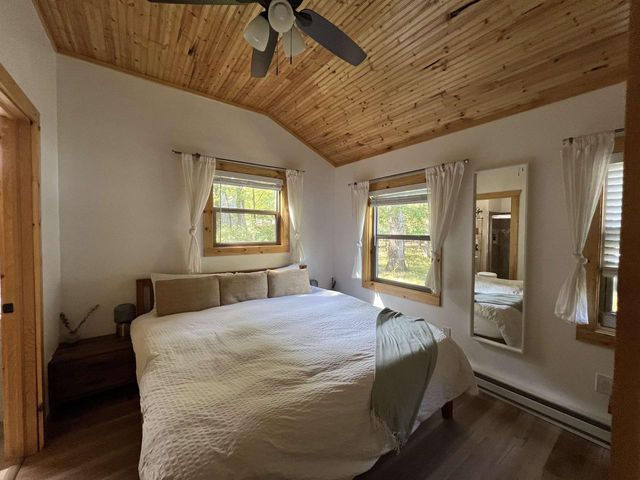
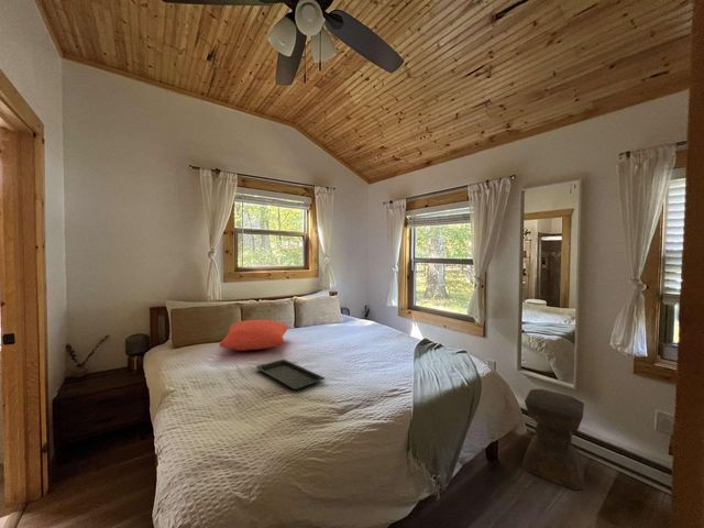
+ cushion [219,319,289,352]
+ serving tray [255,359,326,391]
+ stool [520,388,585,491]
